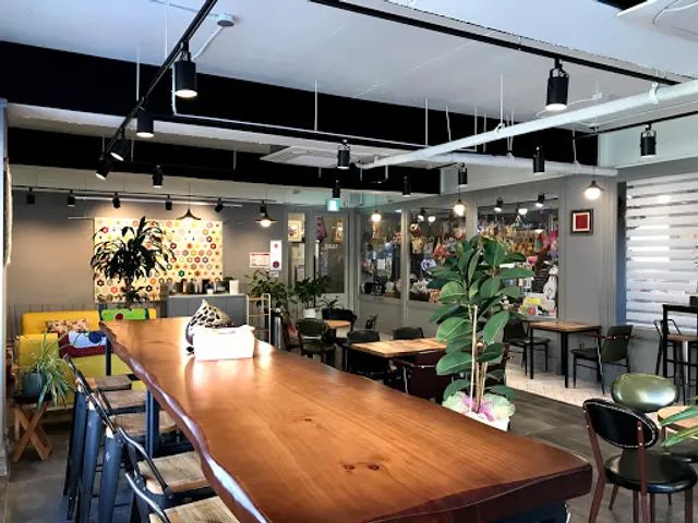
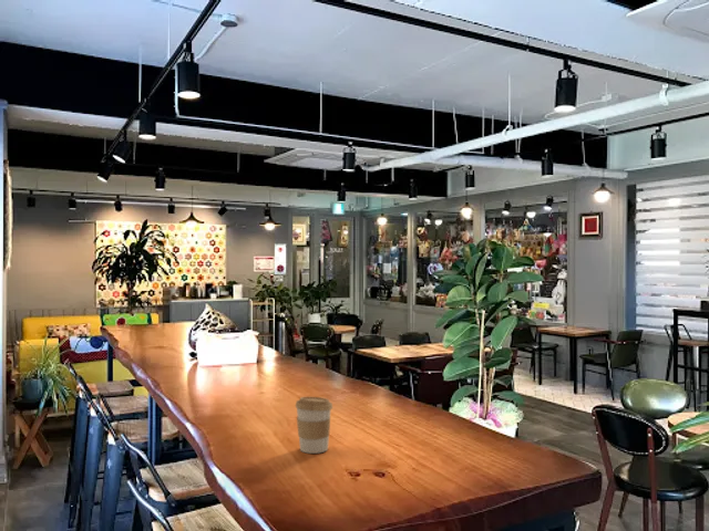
+ coffee cup [295,396,333,455]
